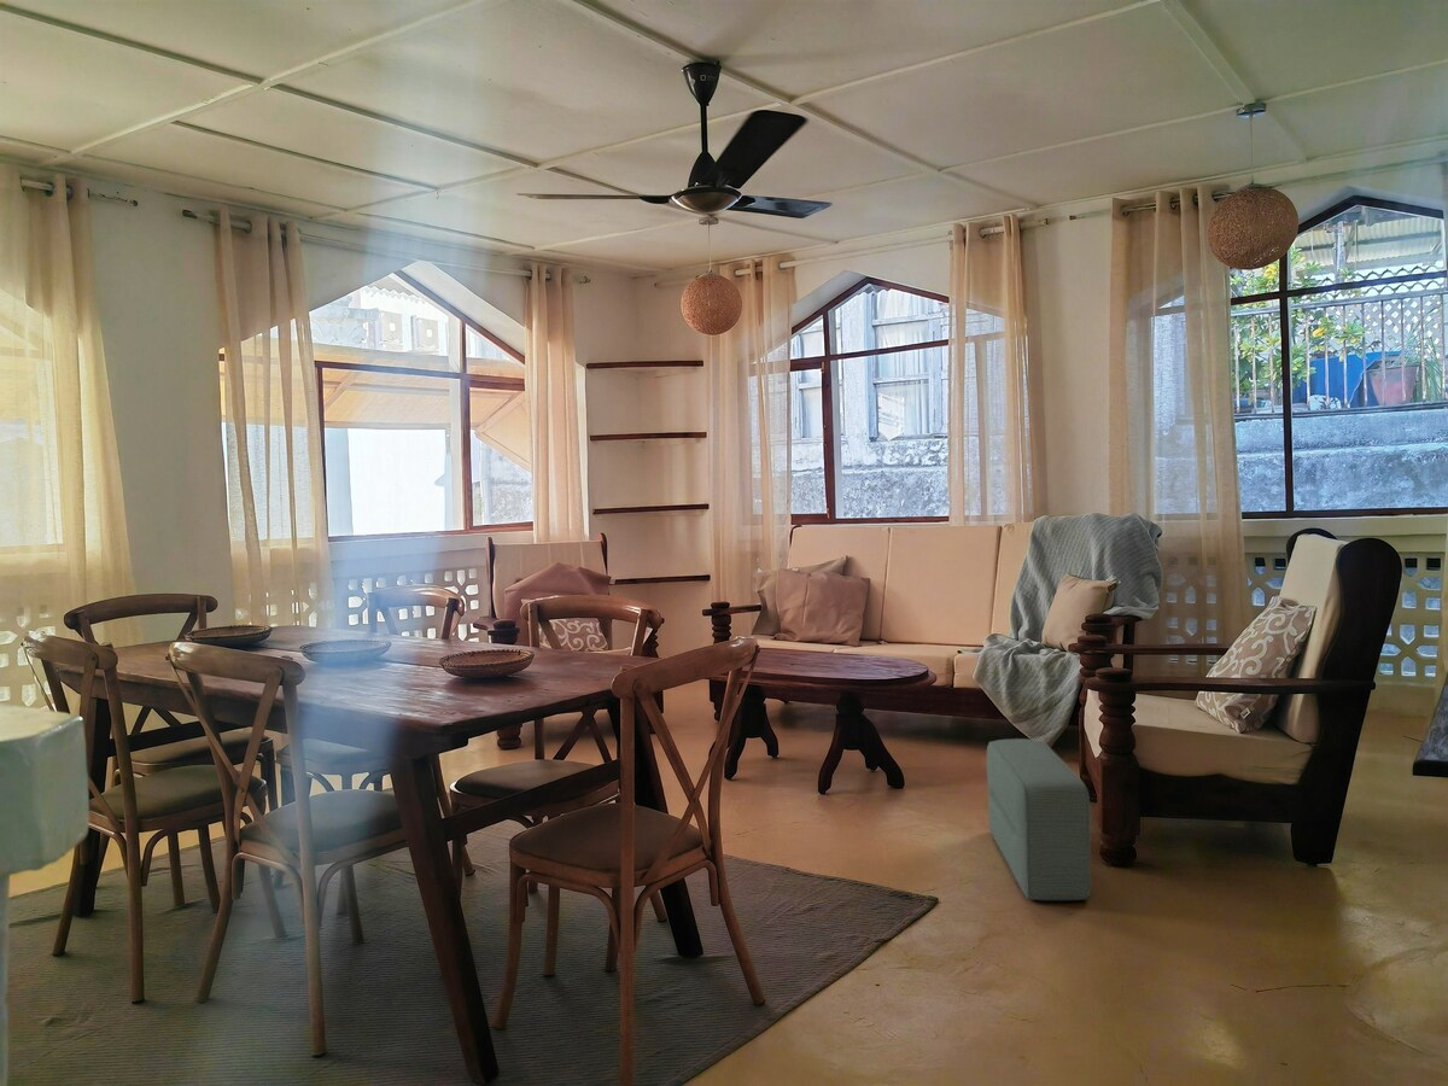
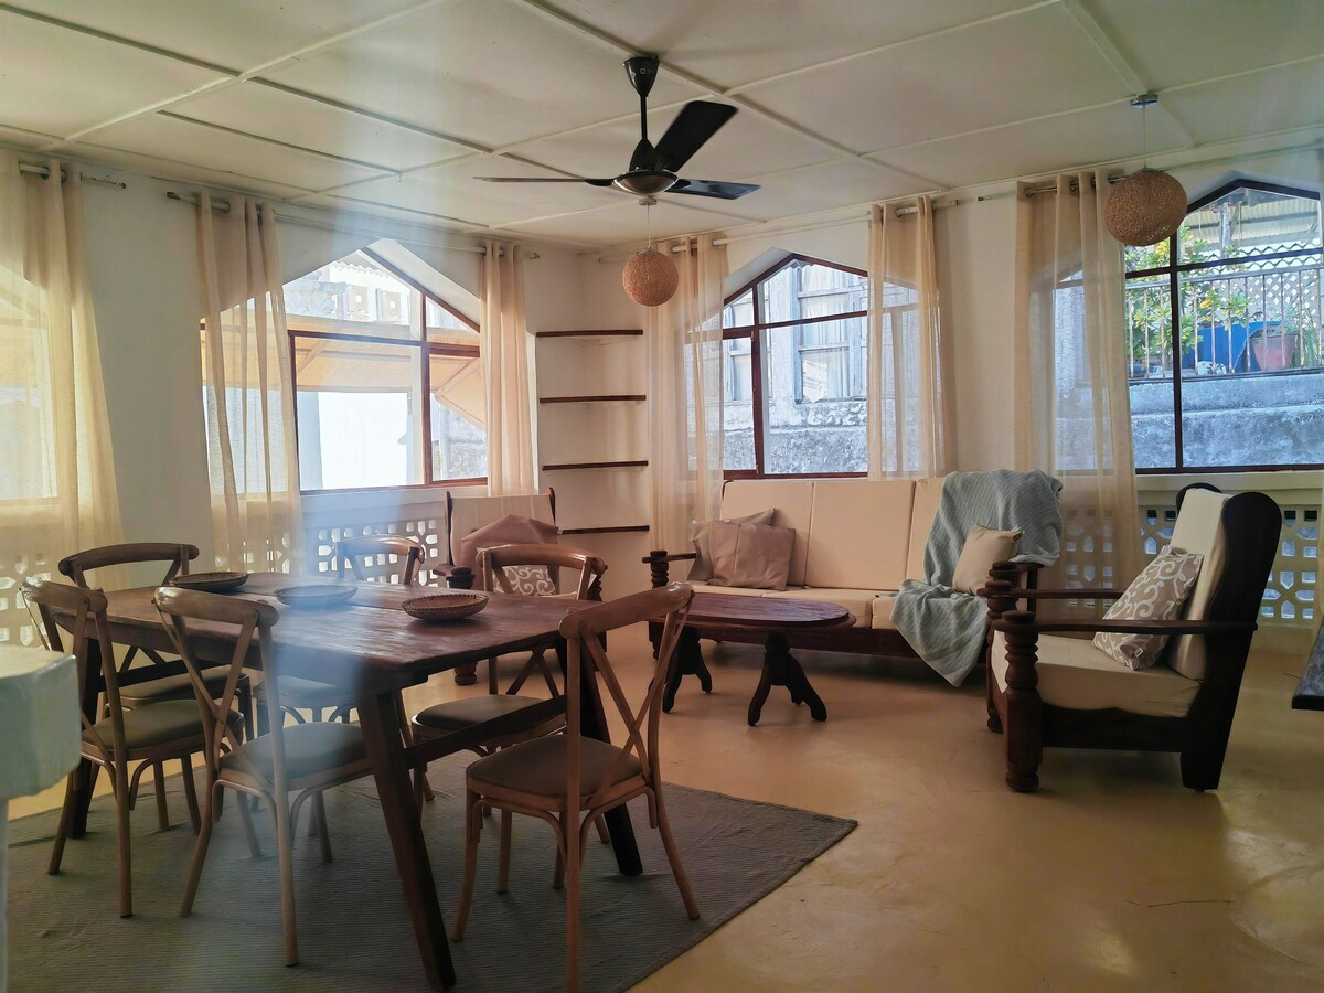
- pouf [986,737,1092,901]
